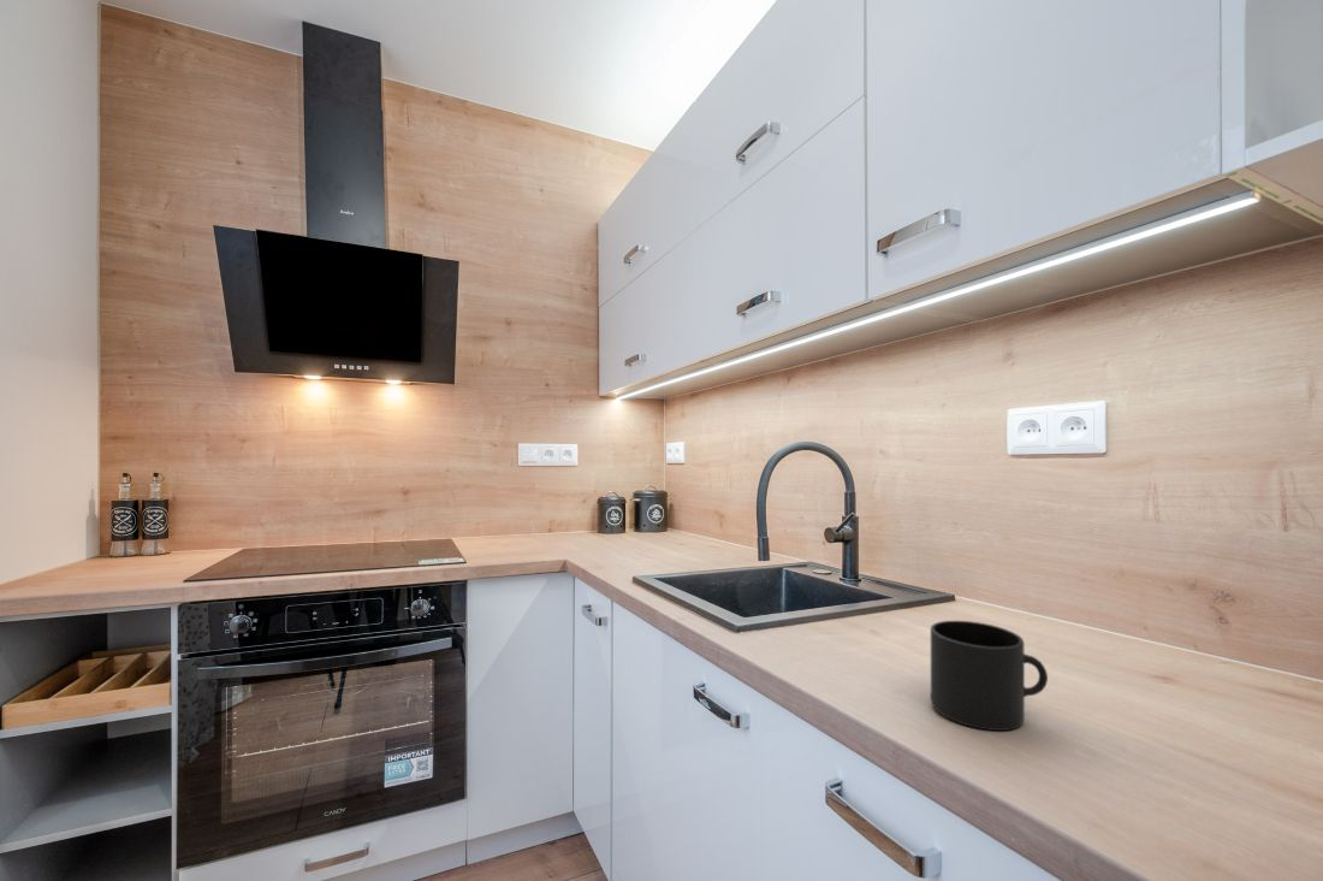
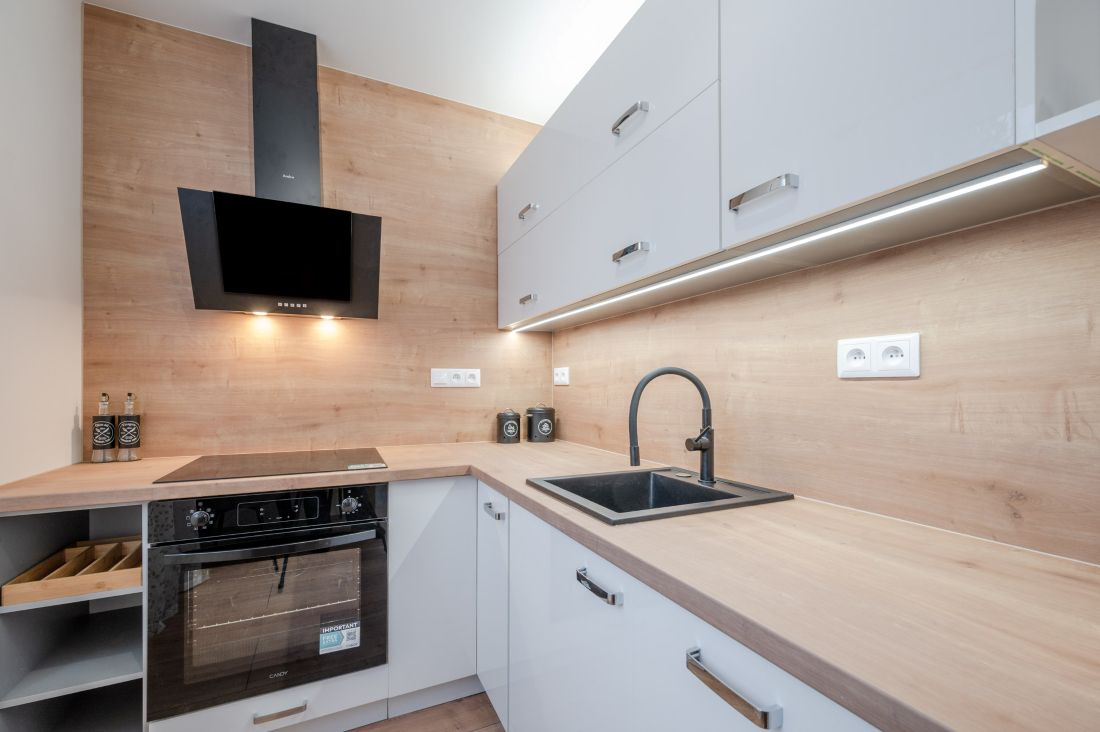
- mug [930,620,1049,732]
